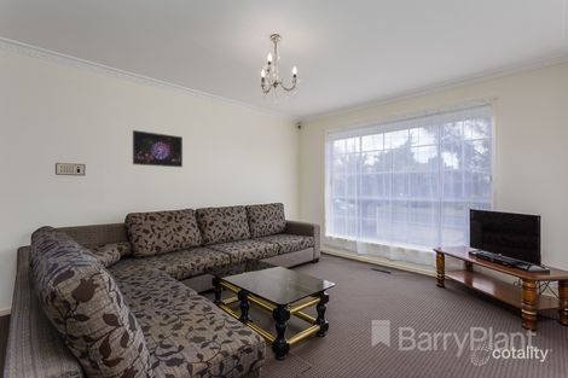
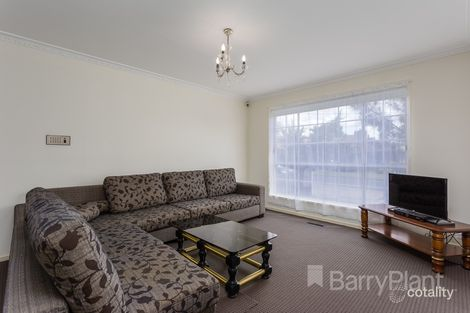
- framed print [132,129,184,168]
